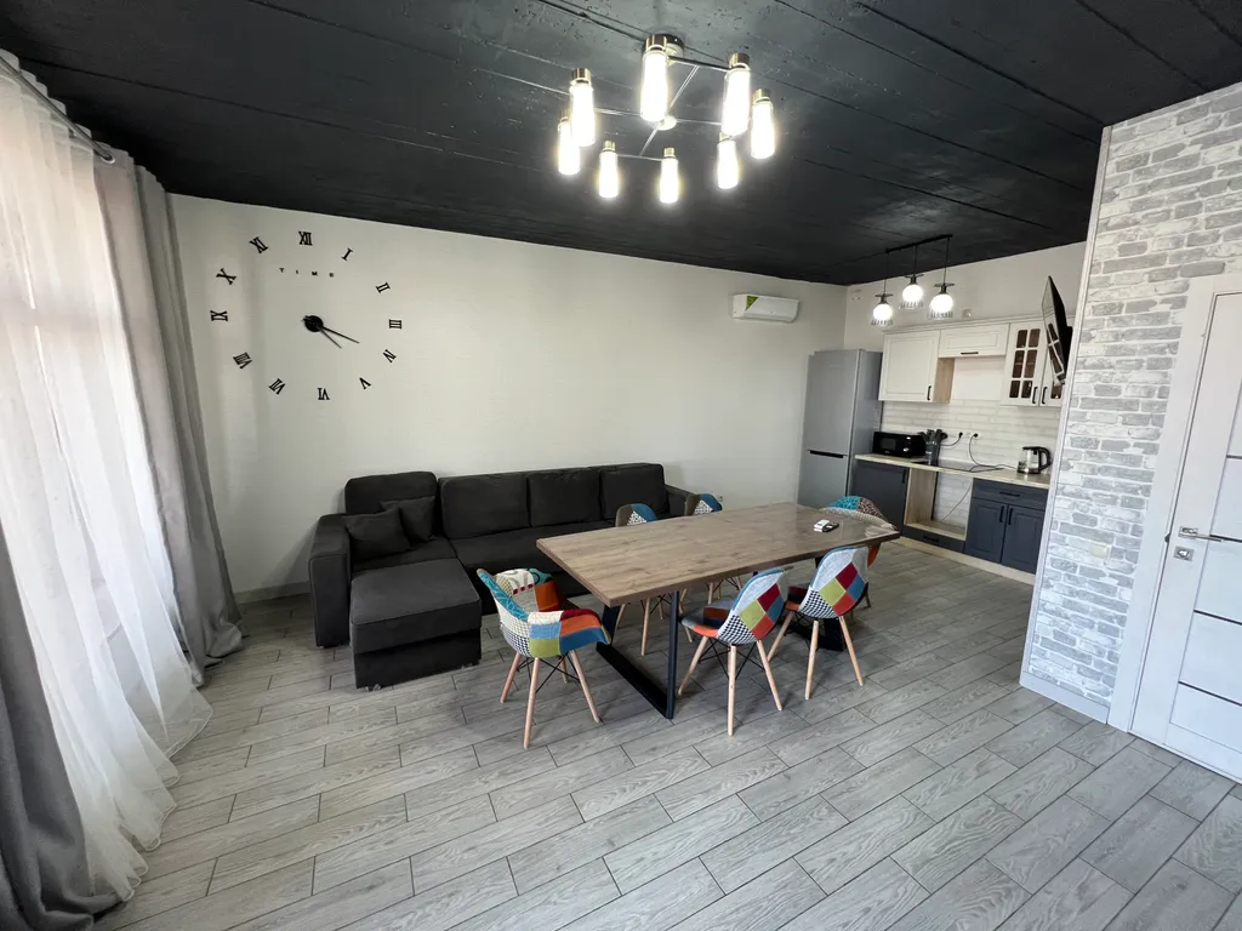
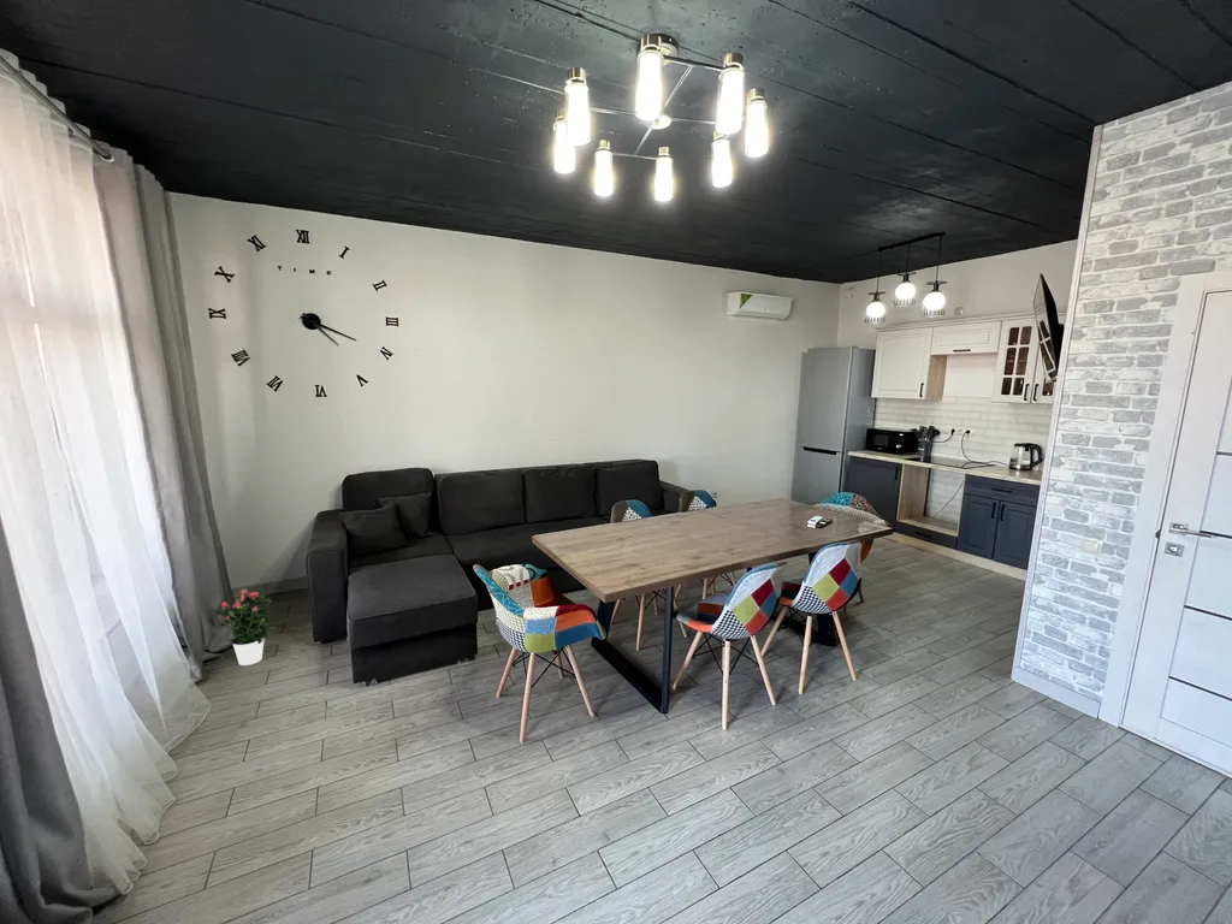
+ potted flower [209,587,278,667]
